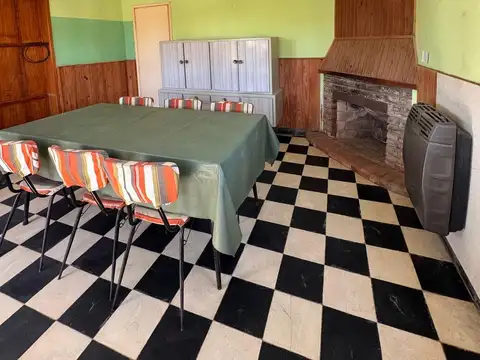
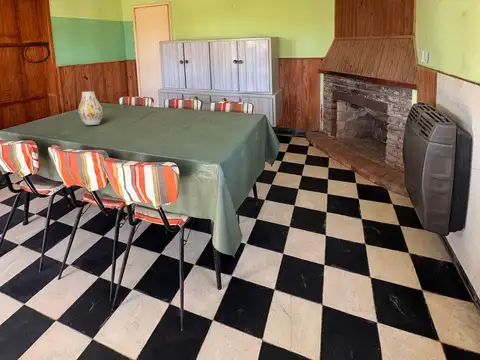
+ vase [77,91,103,126]
